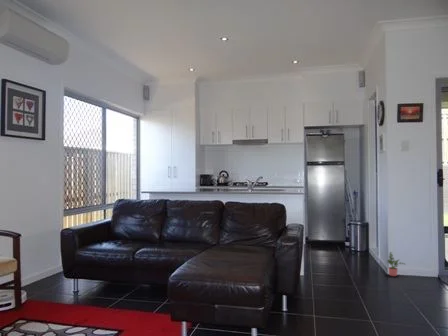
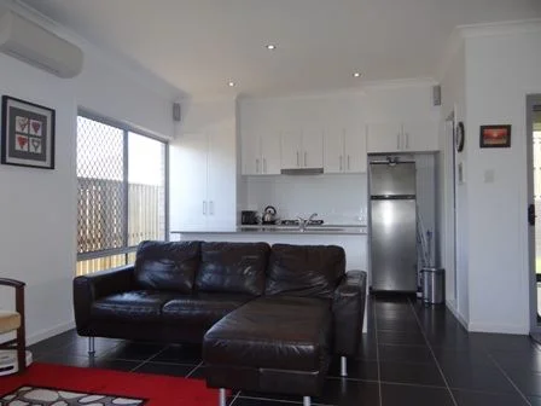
- potted plant [386,251,407,277]
